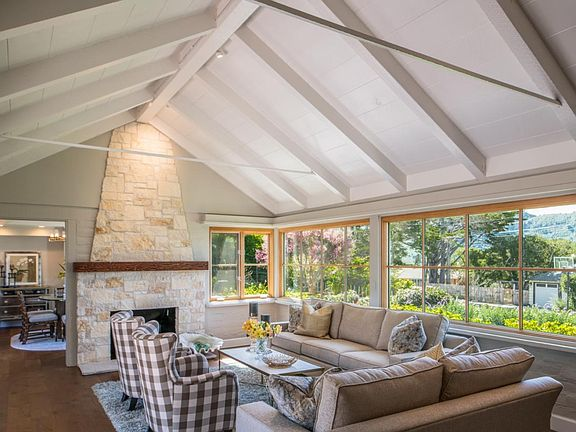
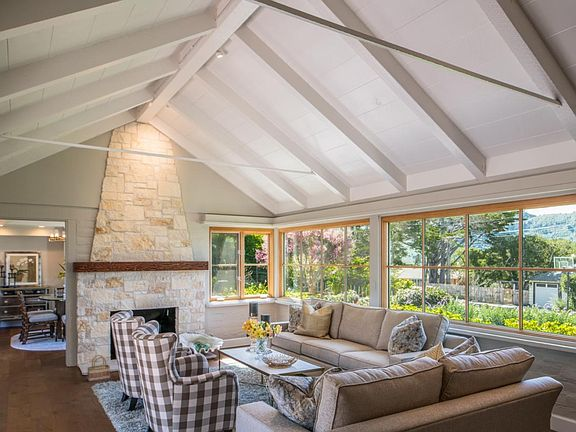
+ basket [86,354,111,382]
